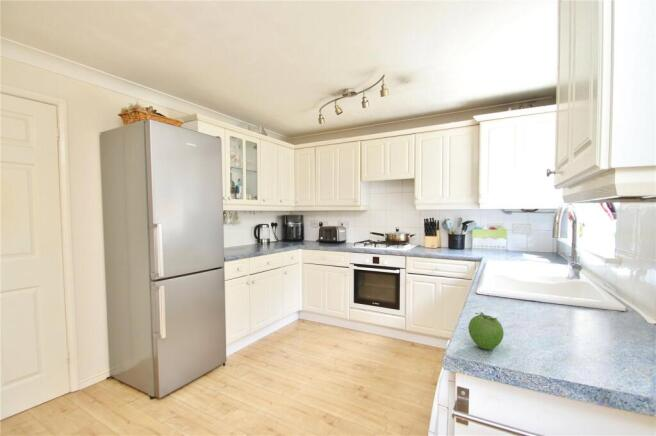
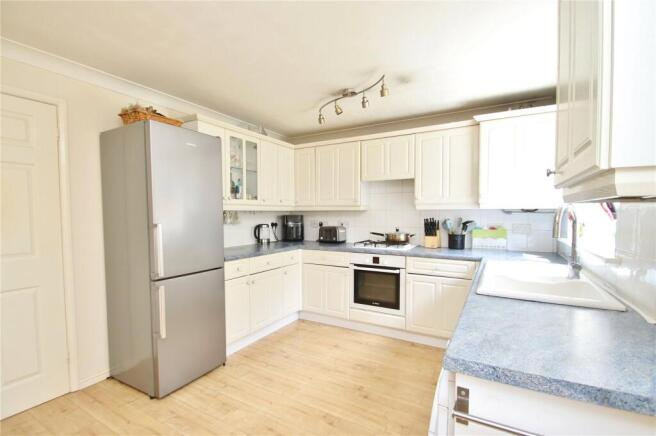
- fruit [467,311,505,351]
